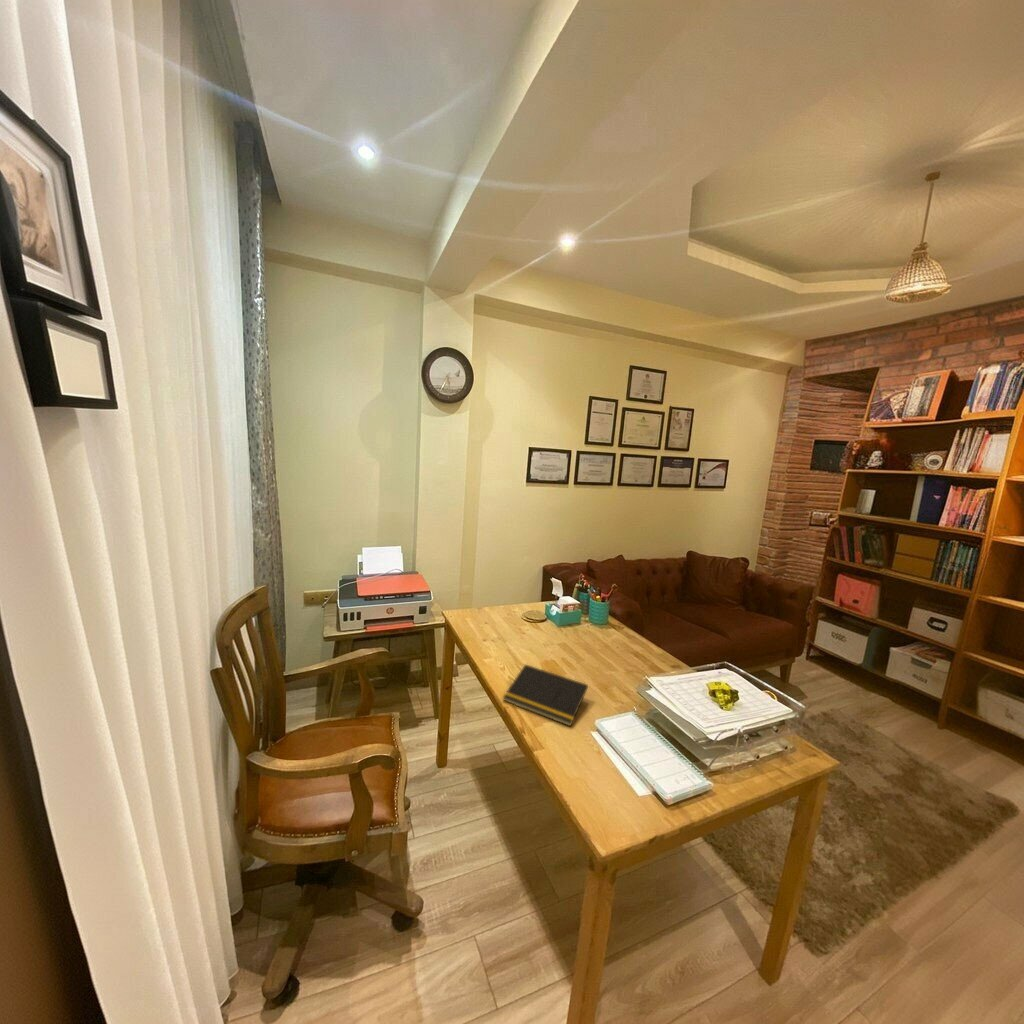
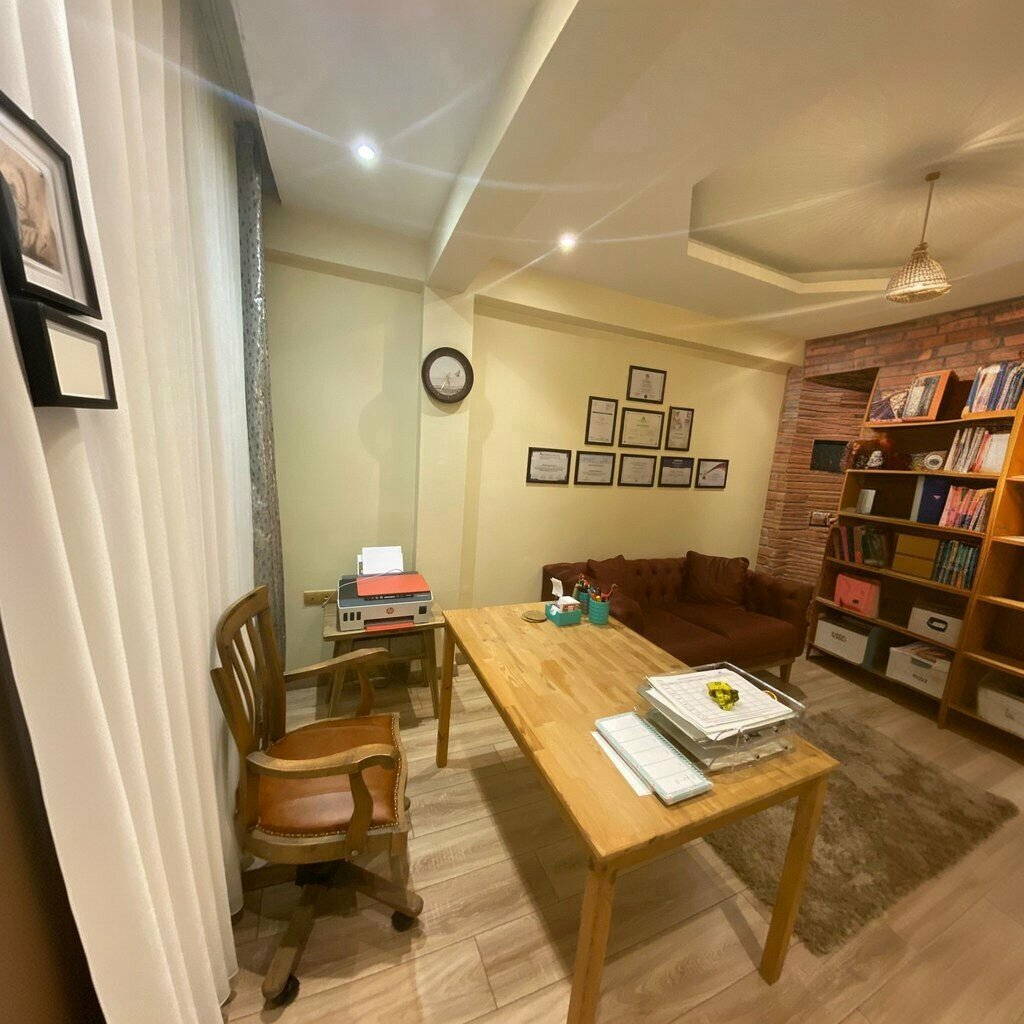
- notepad [502,663,589,727]
